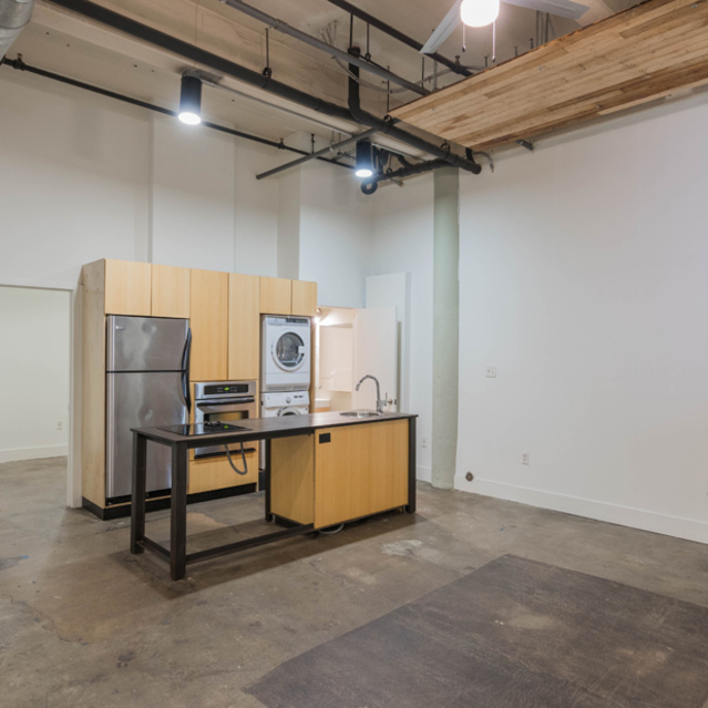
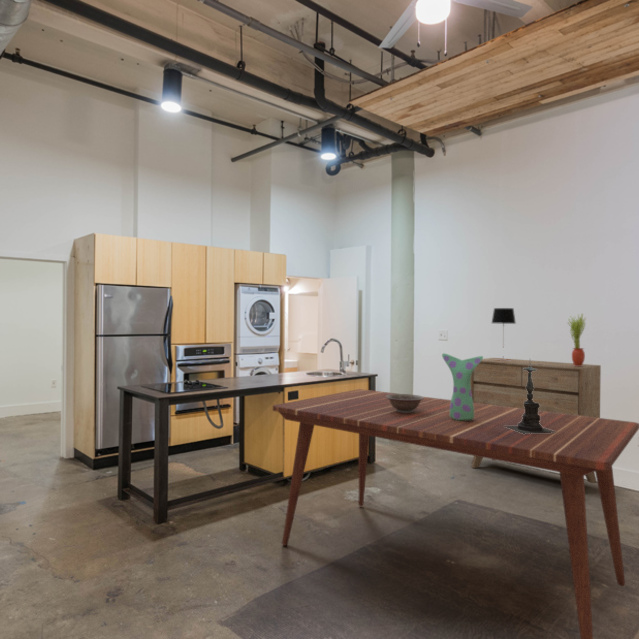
+ dresser [470,357,602,484]
+ candle holder [504,365,555,434]
+ table lamp [491,307,517,361]
+ decorative bowl [386,393,424,413]
+ vase [441,352,484,421]
+ dining table [272,388,639,639]
+ potted plant [566,313,587,366]
